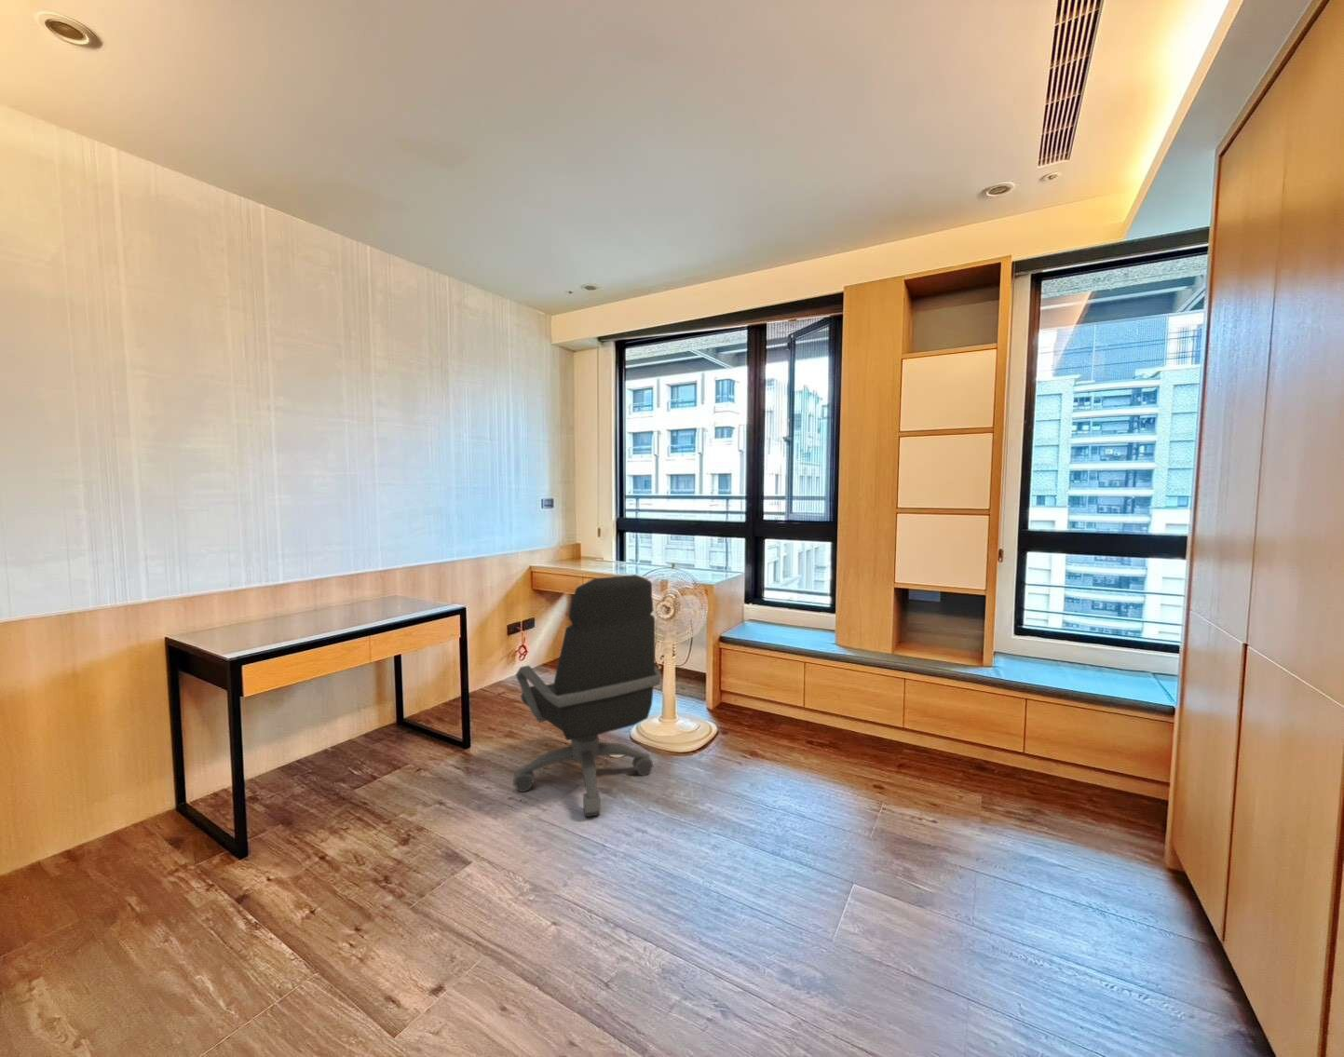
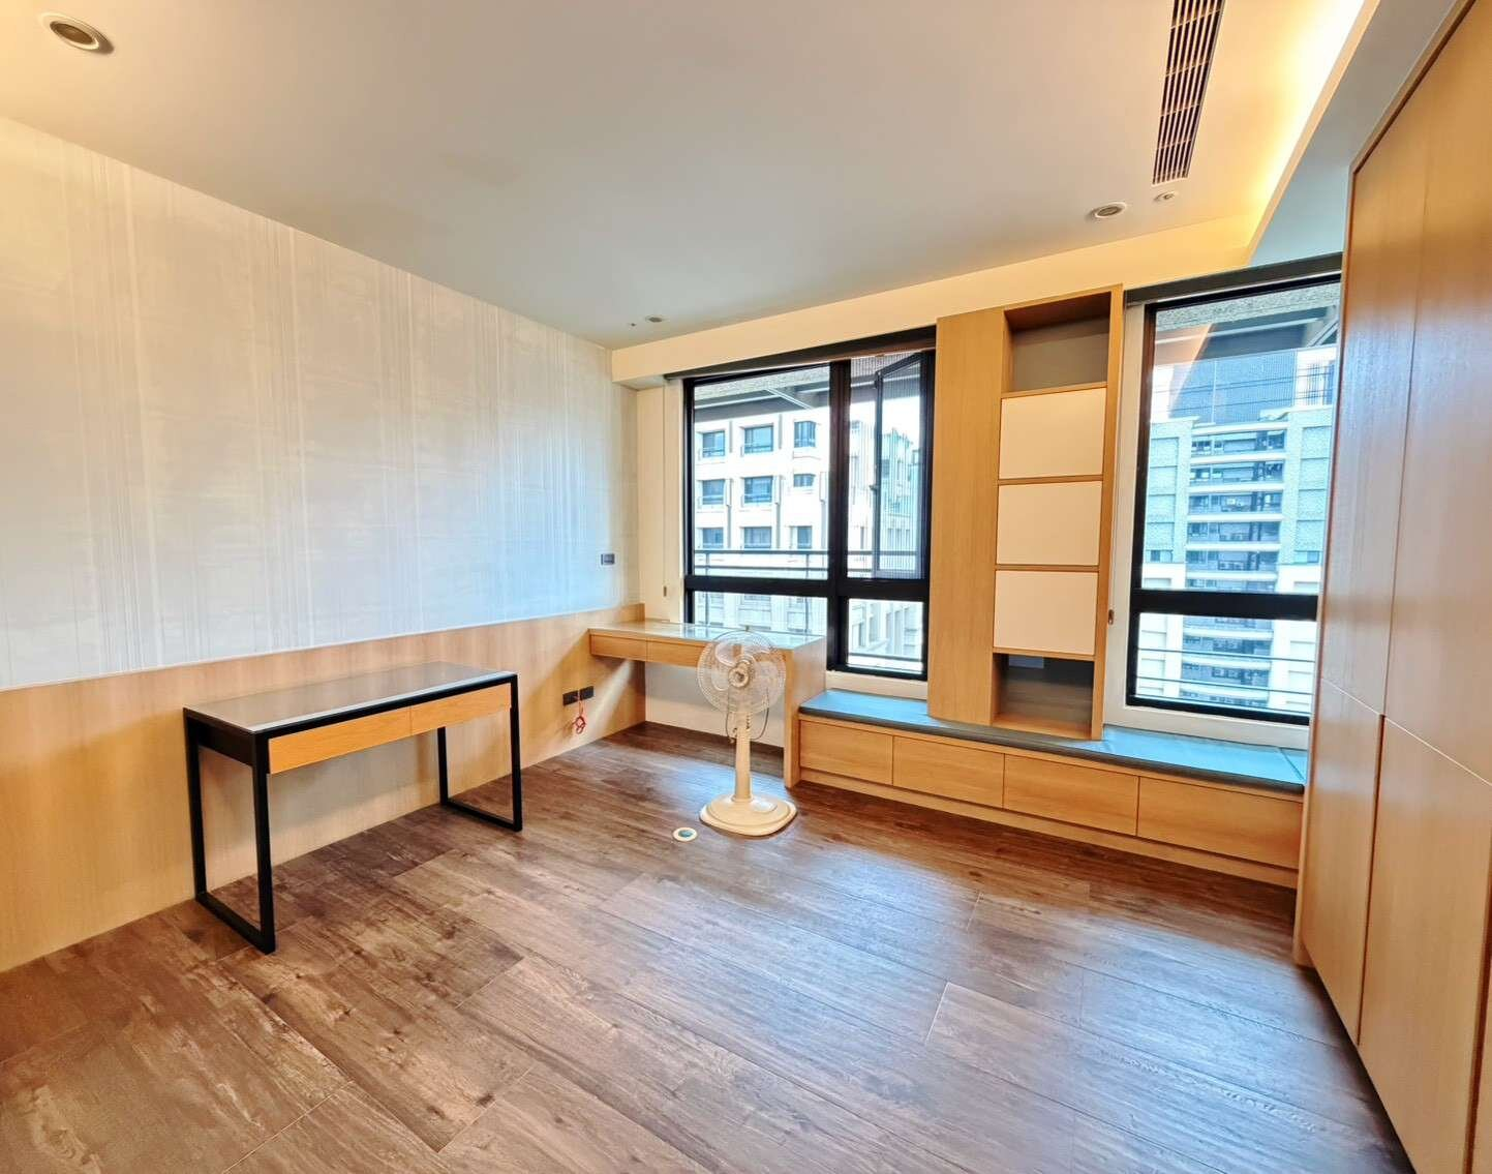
- office chair [513,574,662,818]
